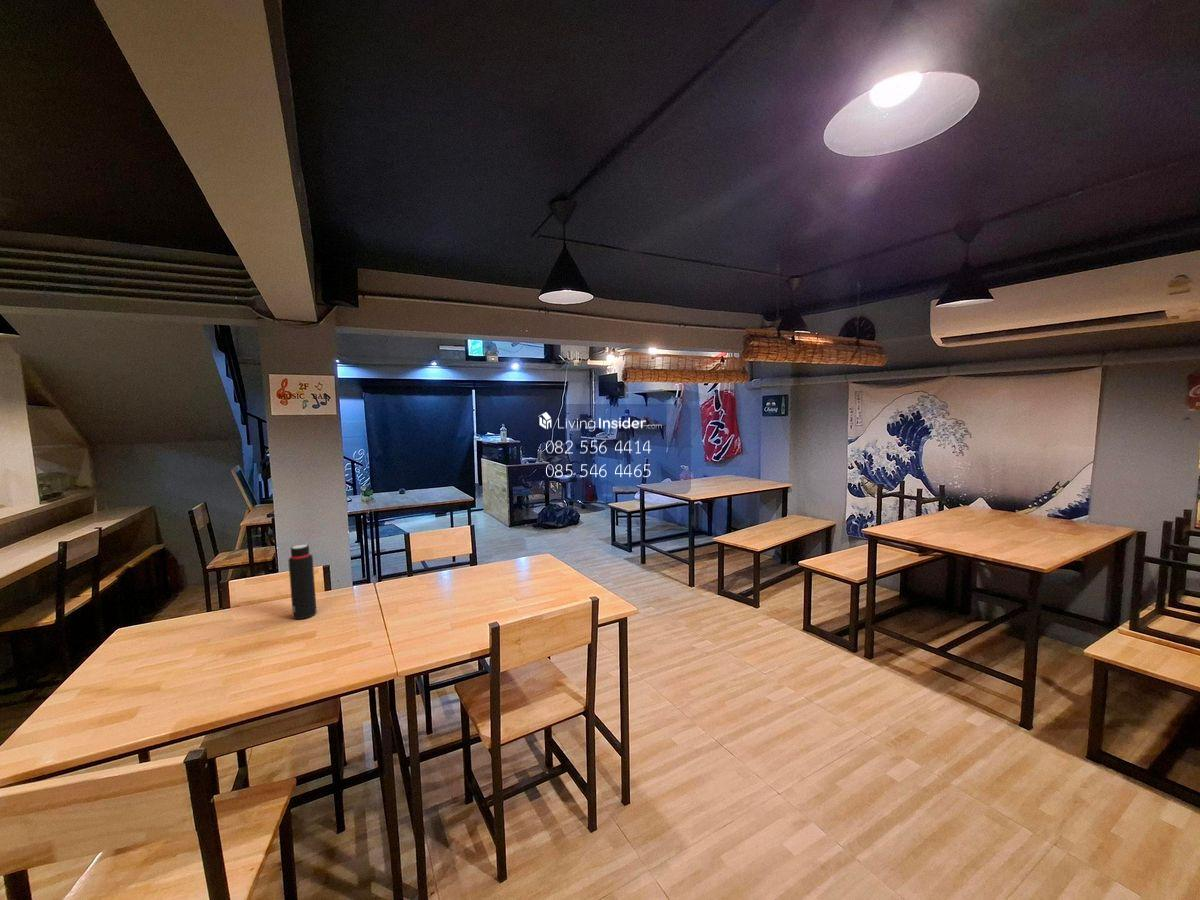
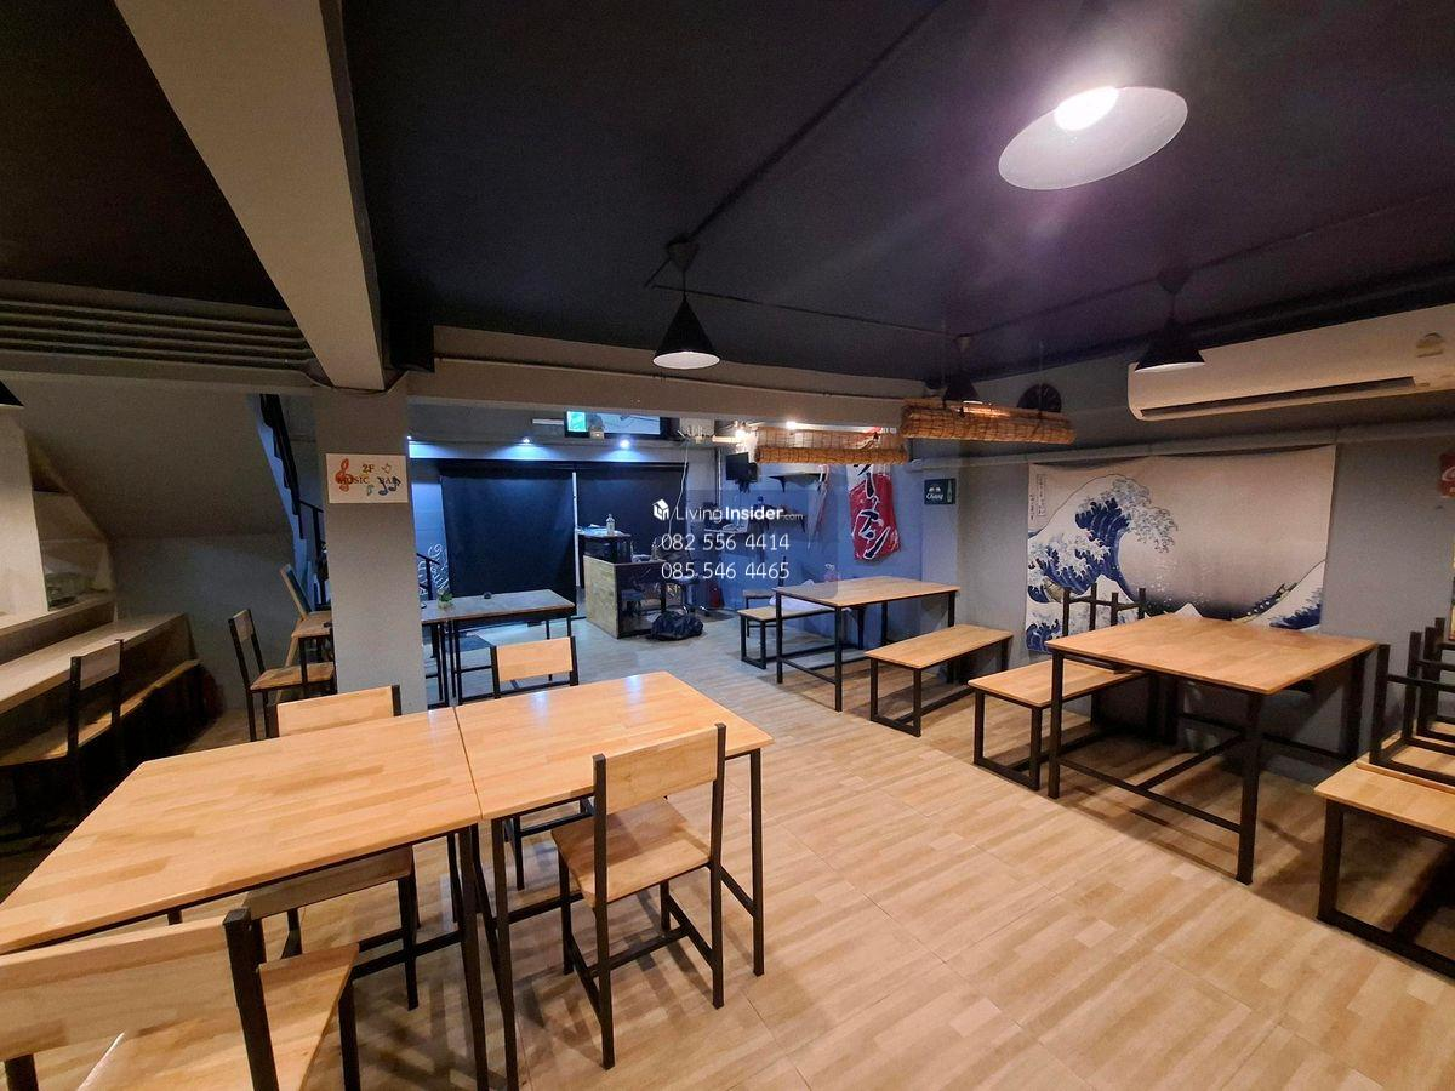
- water bottle [287,543,318,620]
